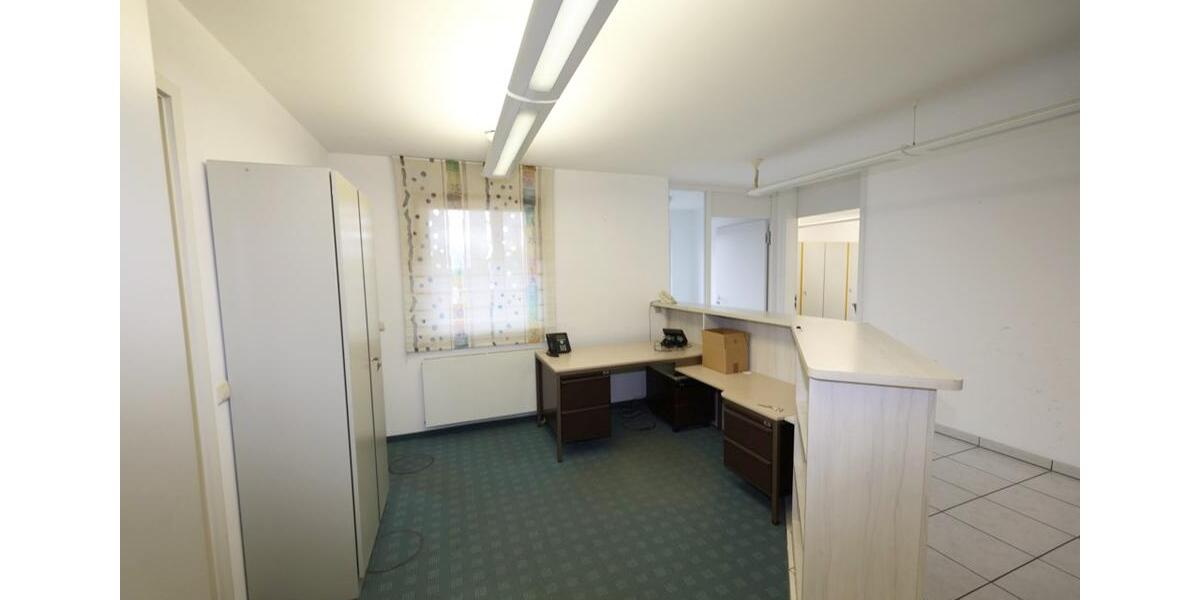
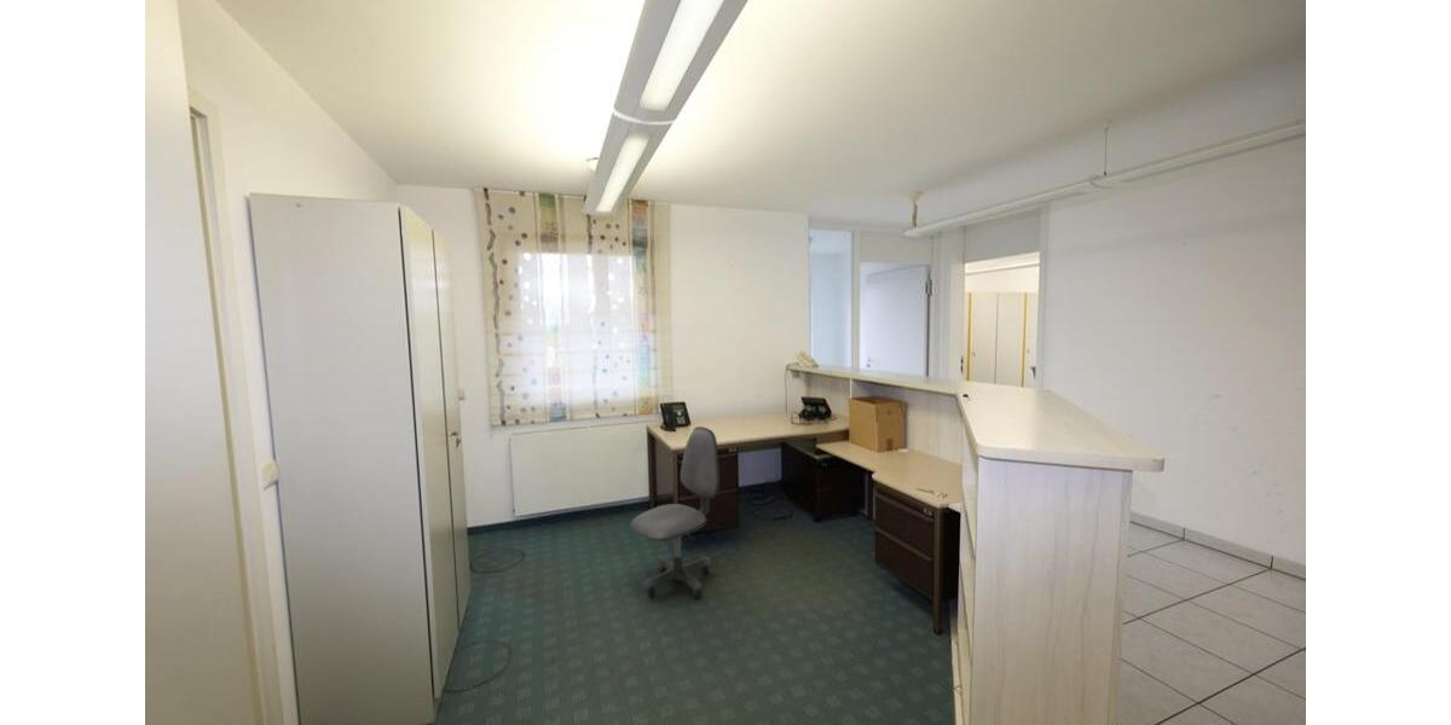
+ office chair [629,425,721,599]
